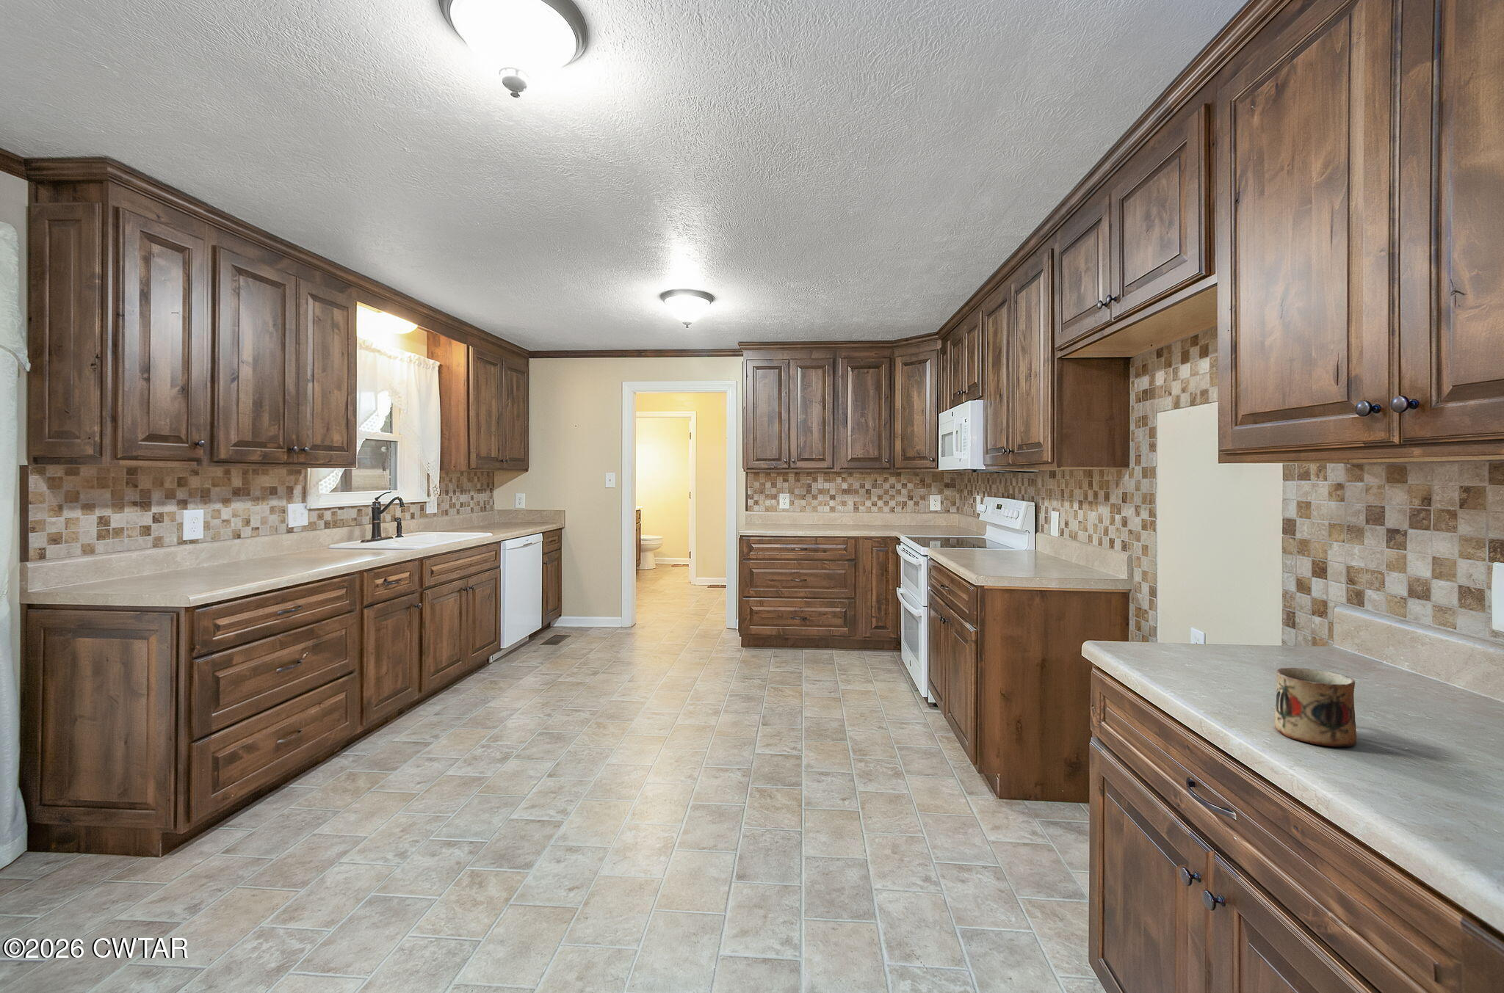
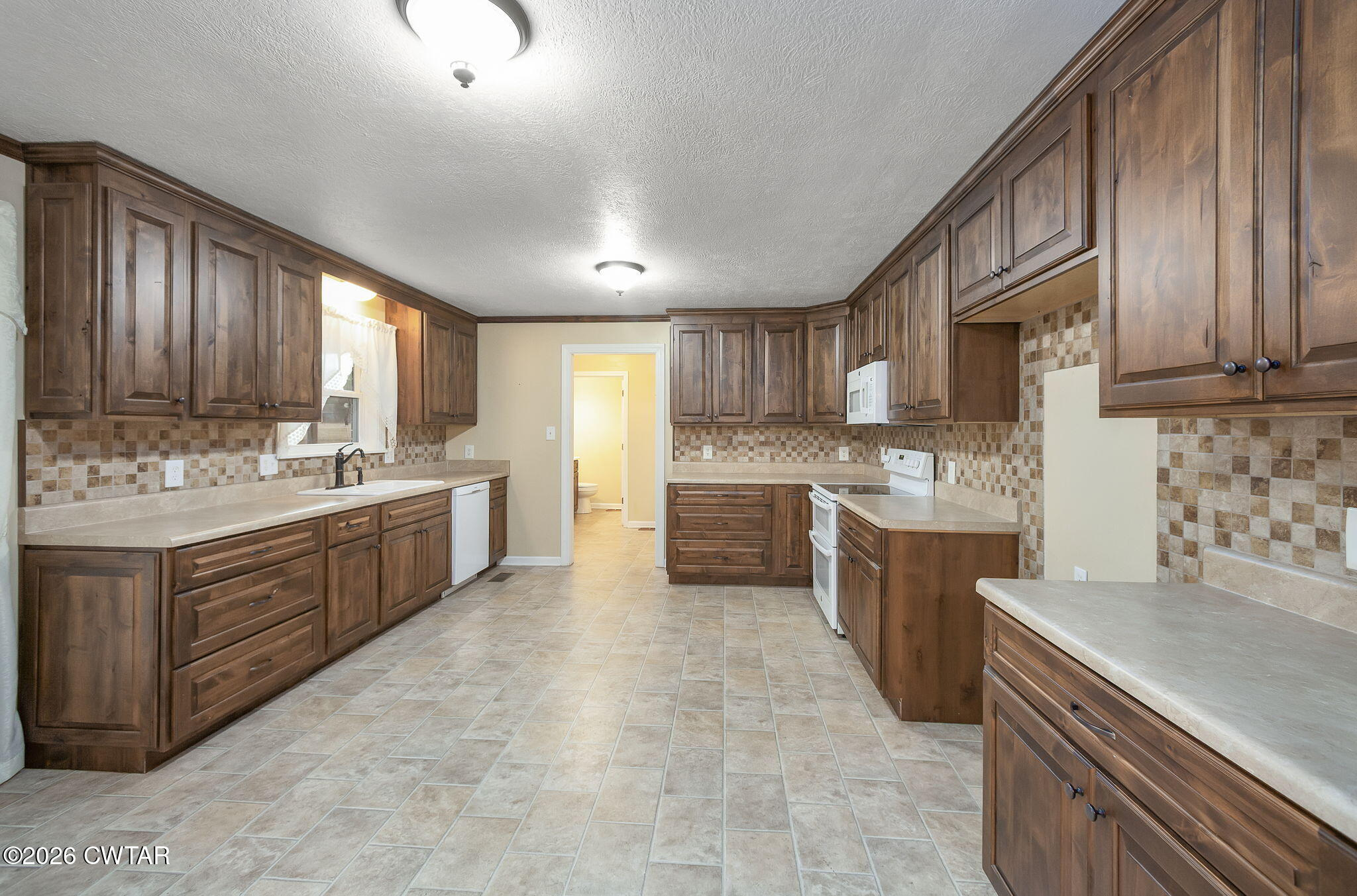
- mug [1275,667,1357,747]
